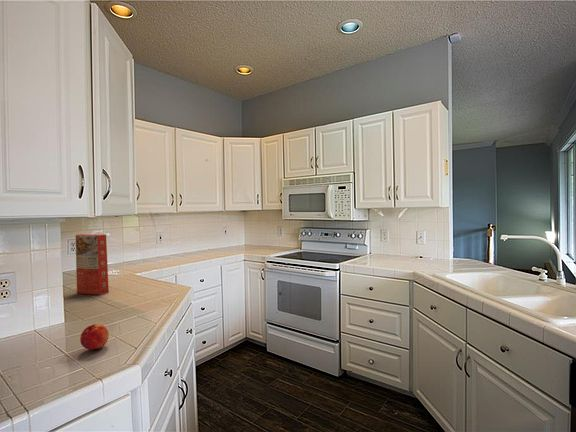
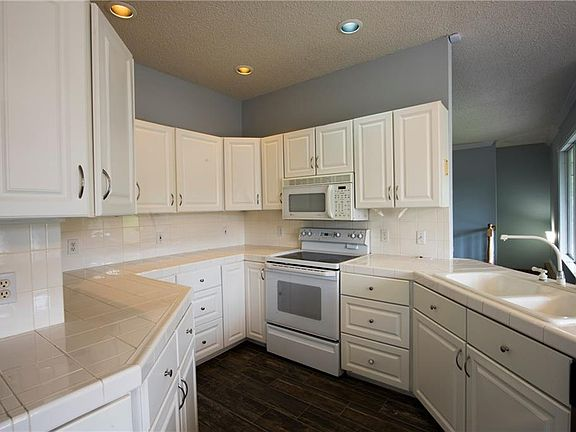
- peach [79,323,110,351]
- macaroni box [75,233,110,296]
